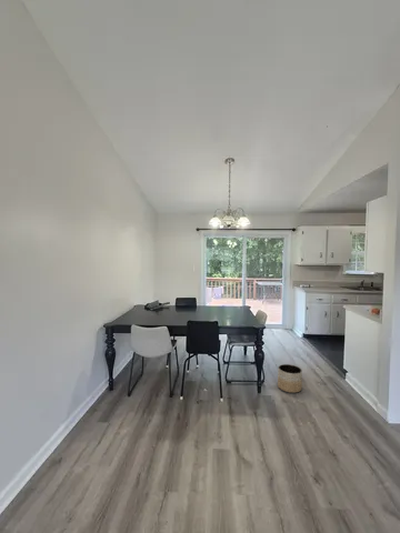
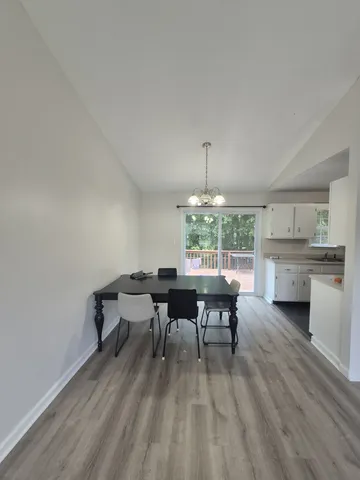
- planter [277,363,303,394]
